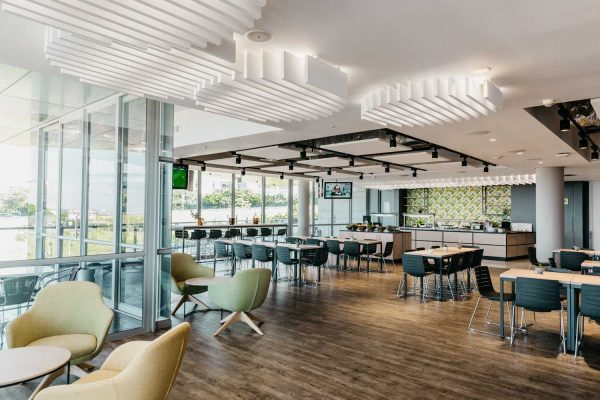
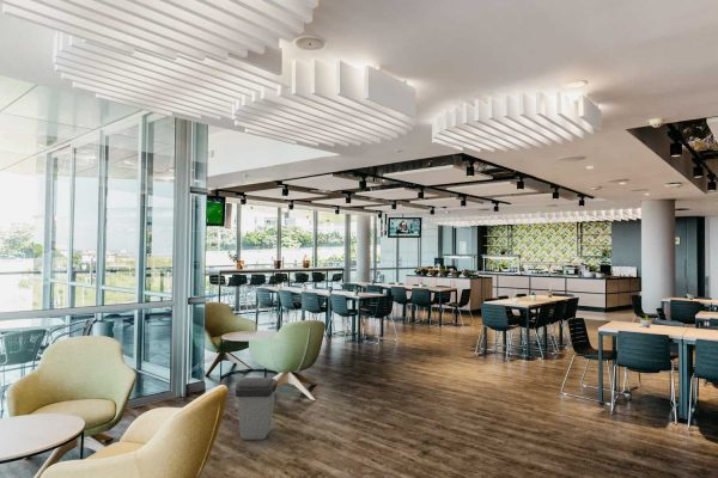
+ trash can [235,376,279,441]
